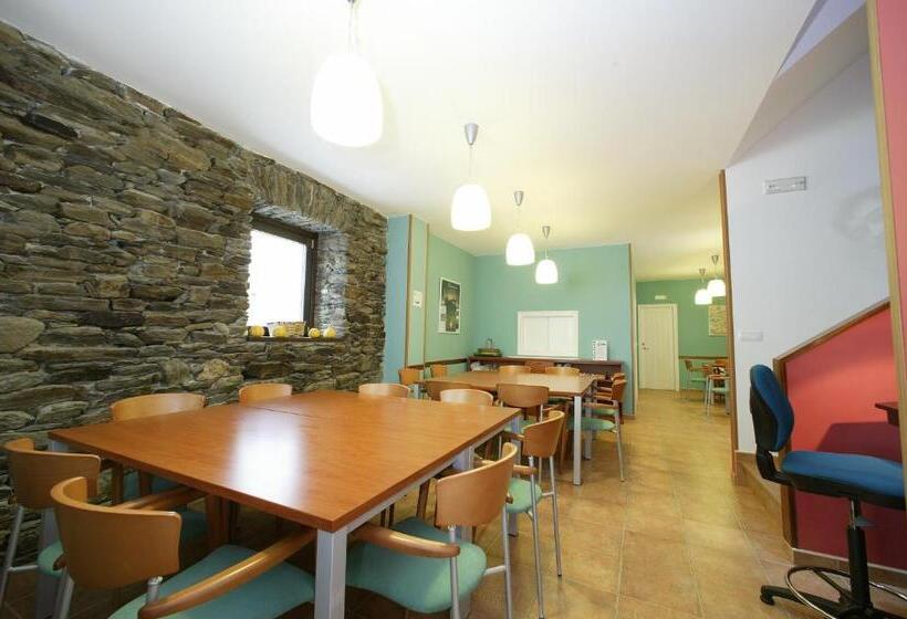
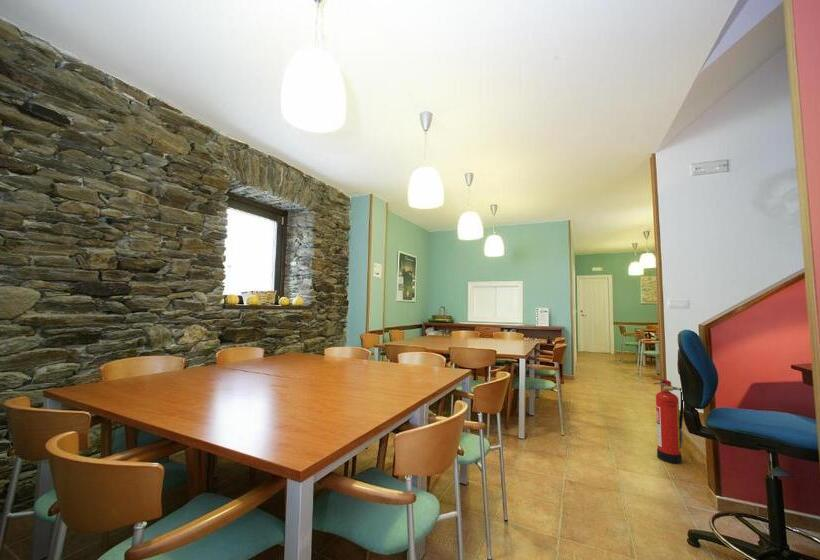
+ fire extinguisher [651,377,684,465]
